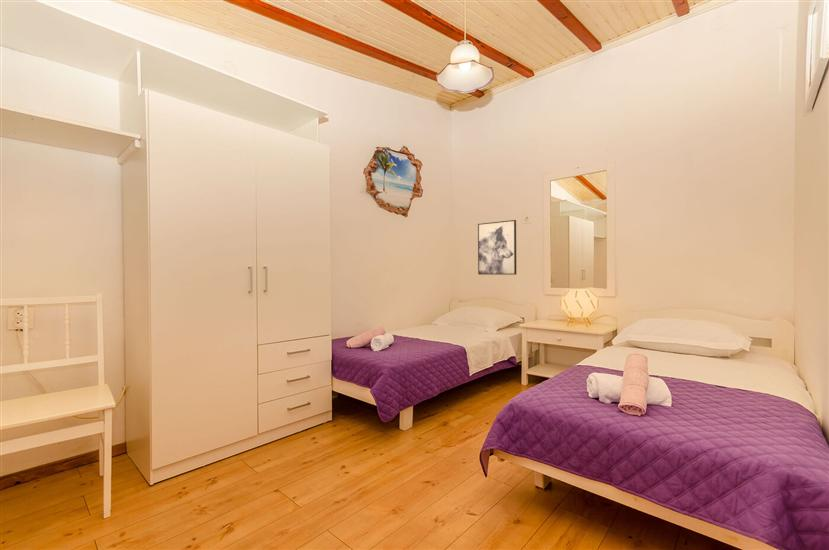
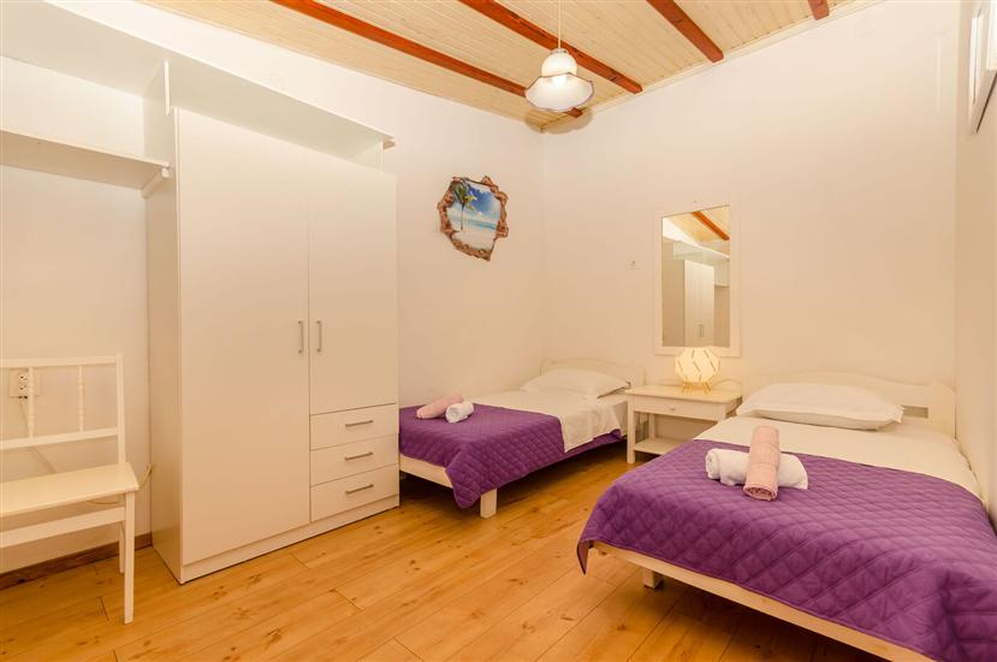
- wall art [477,219,517,276]
